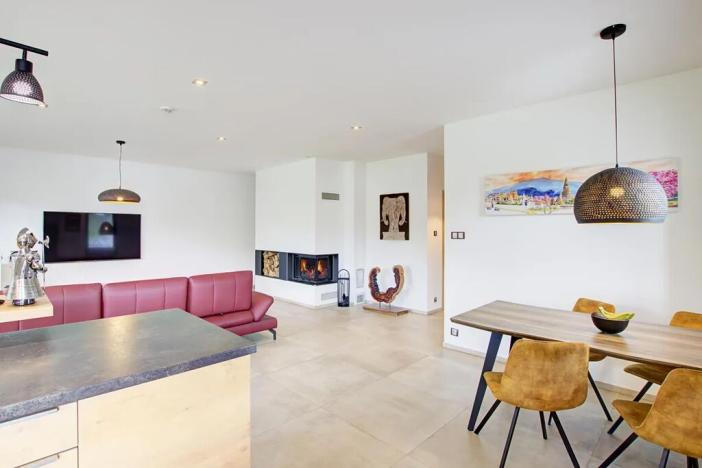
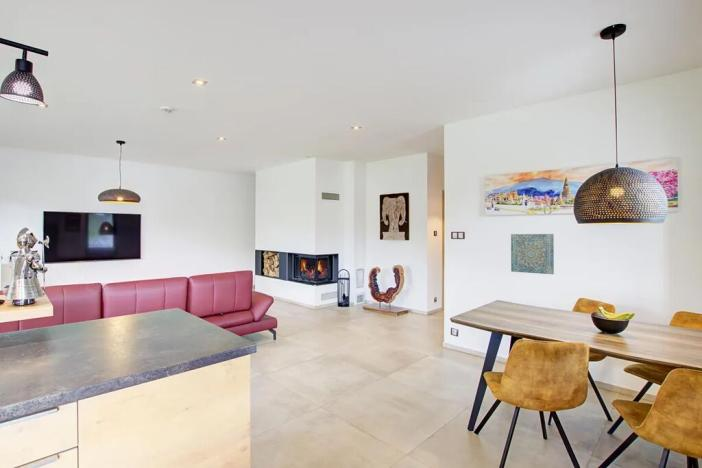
+ wall art [510,233,555,275]
